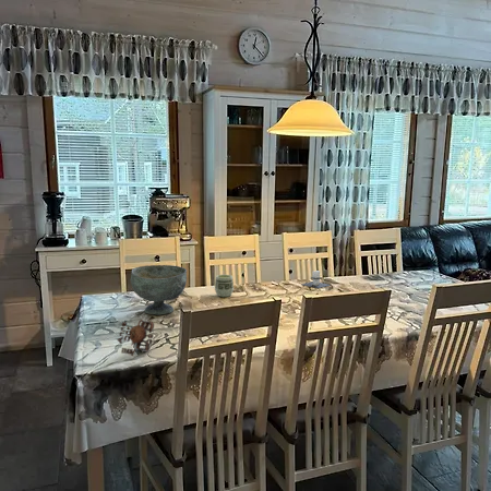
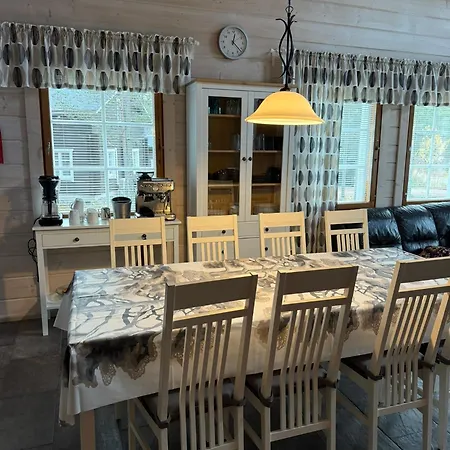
- teapot [116,319,155,357]
- decorative bowl [130,264,188,315]
- cup [214,274,235,298]
- architectural model [301,270,330,289]
